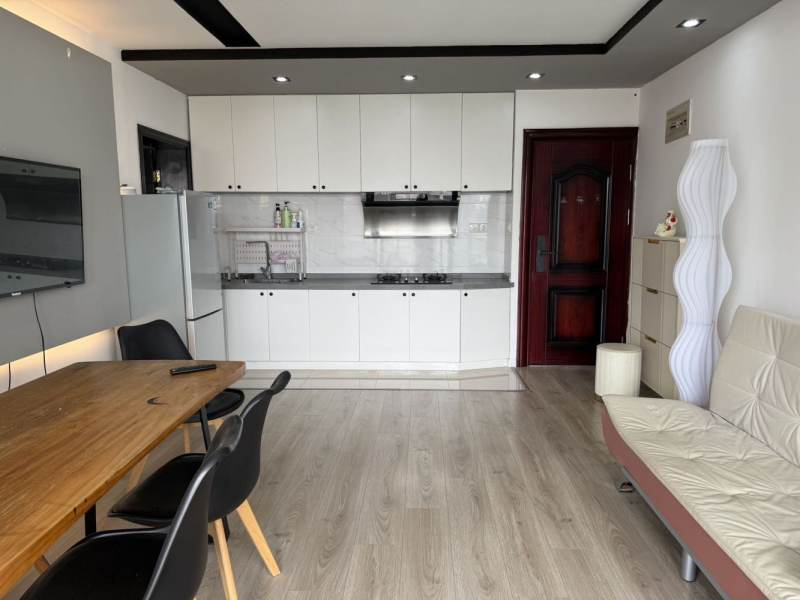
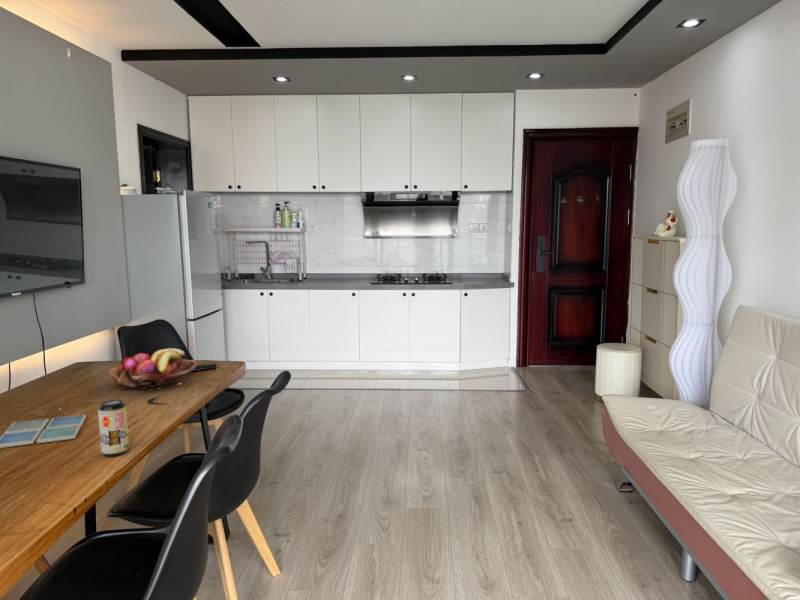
+ fruit basket [108,347,197,390]
+ drink coaster [0,414,87,449]
+ beverage can [97,399,130,457]
